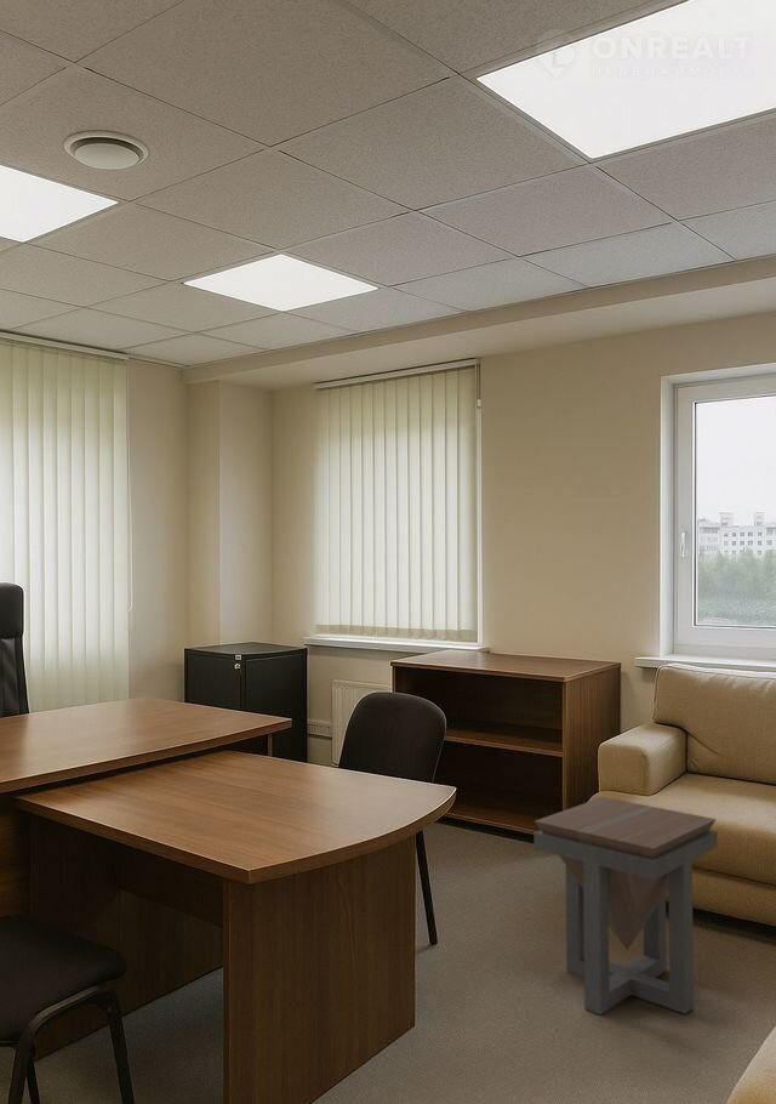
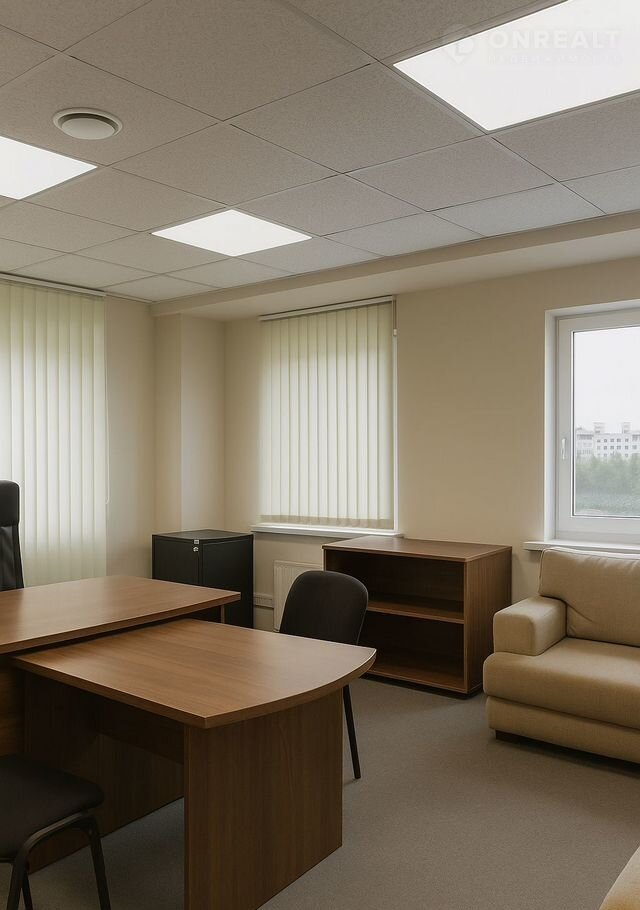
- side table [532,796,719,1015]
